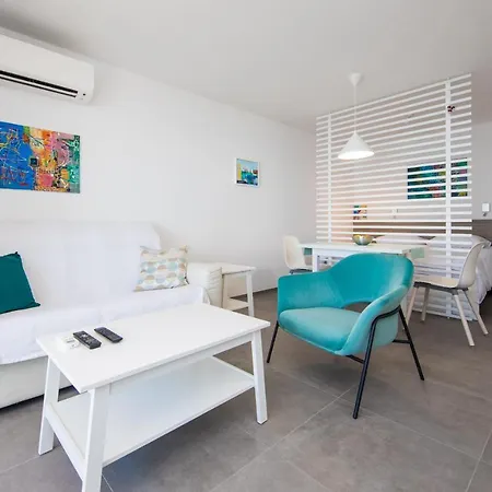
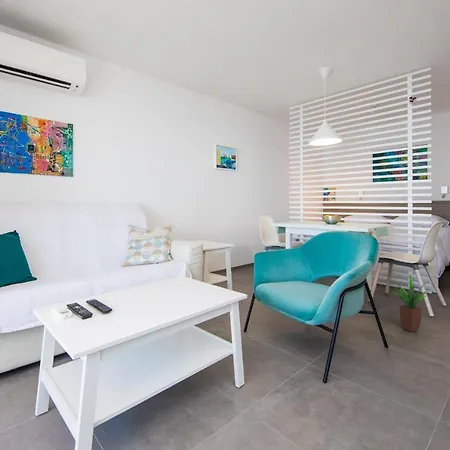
+ potted plant [385,274,431,333]
